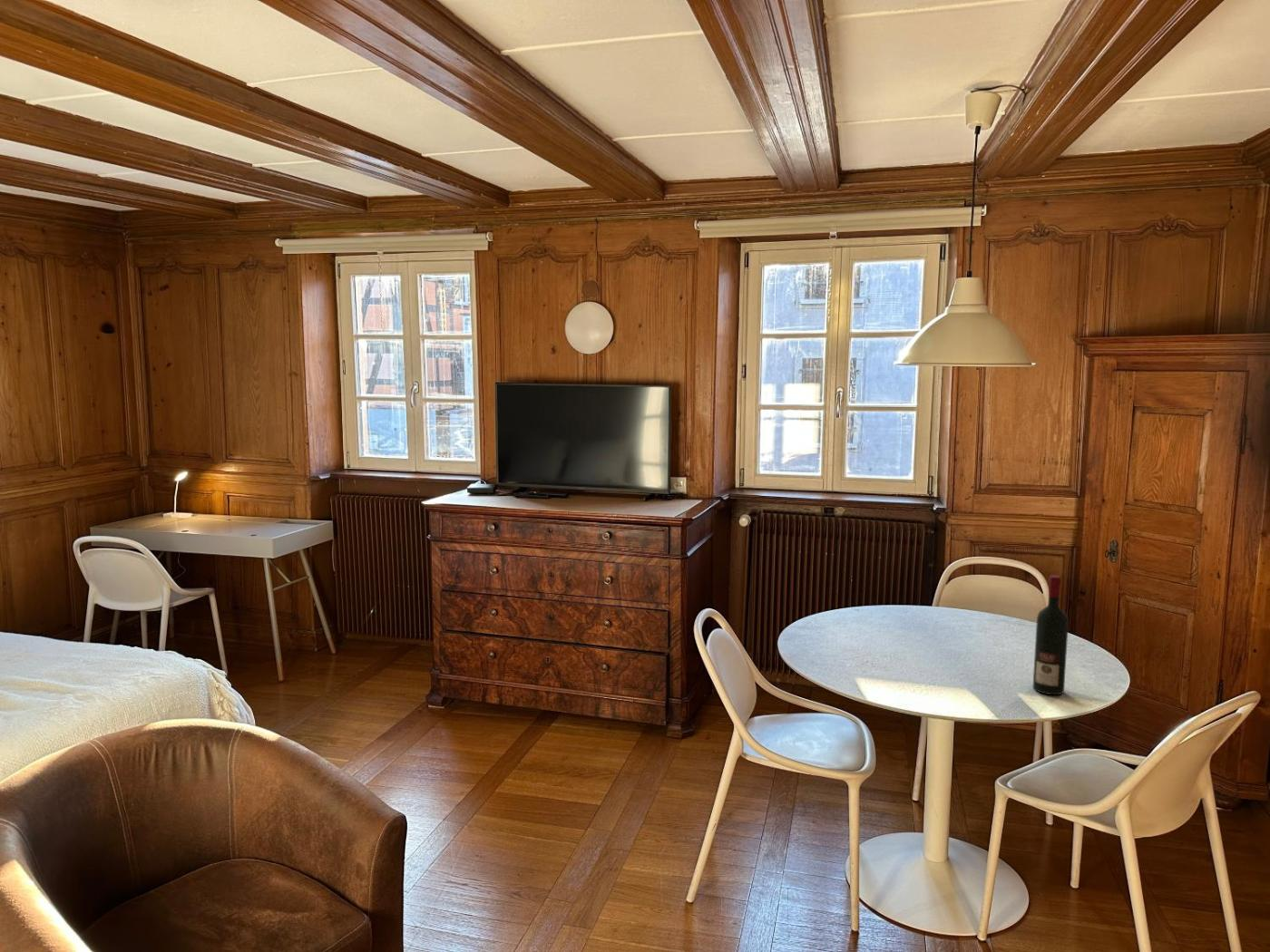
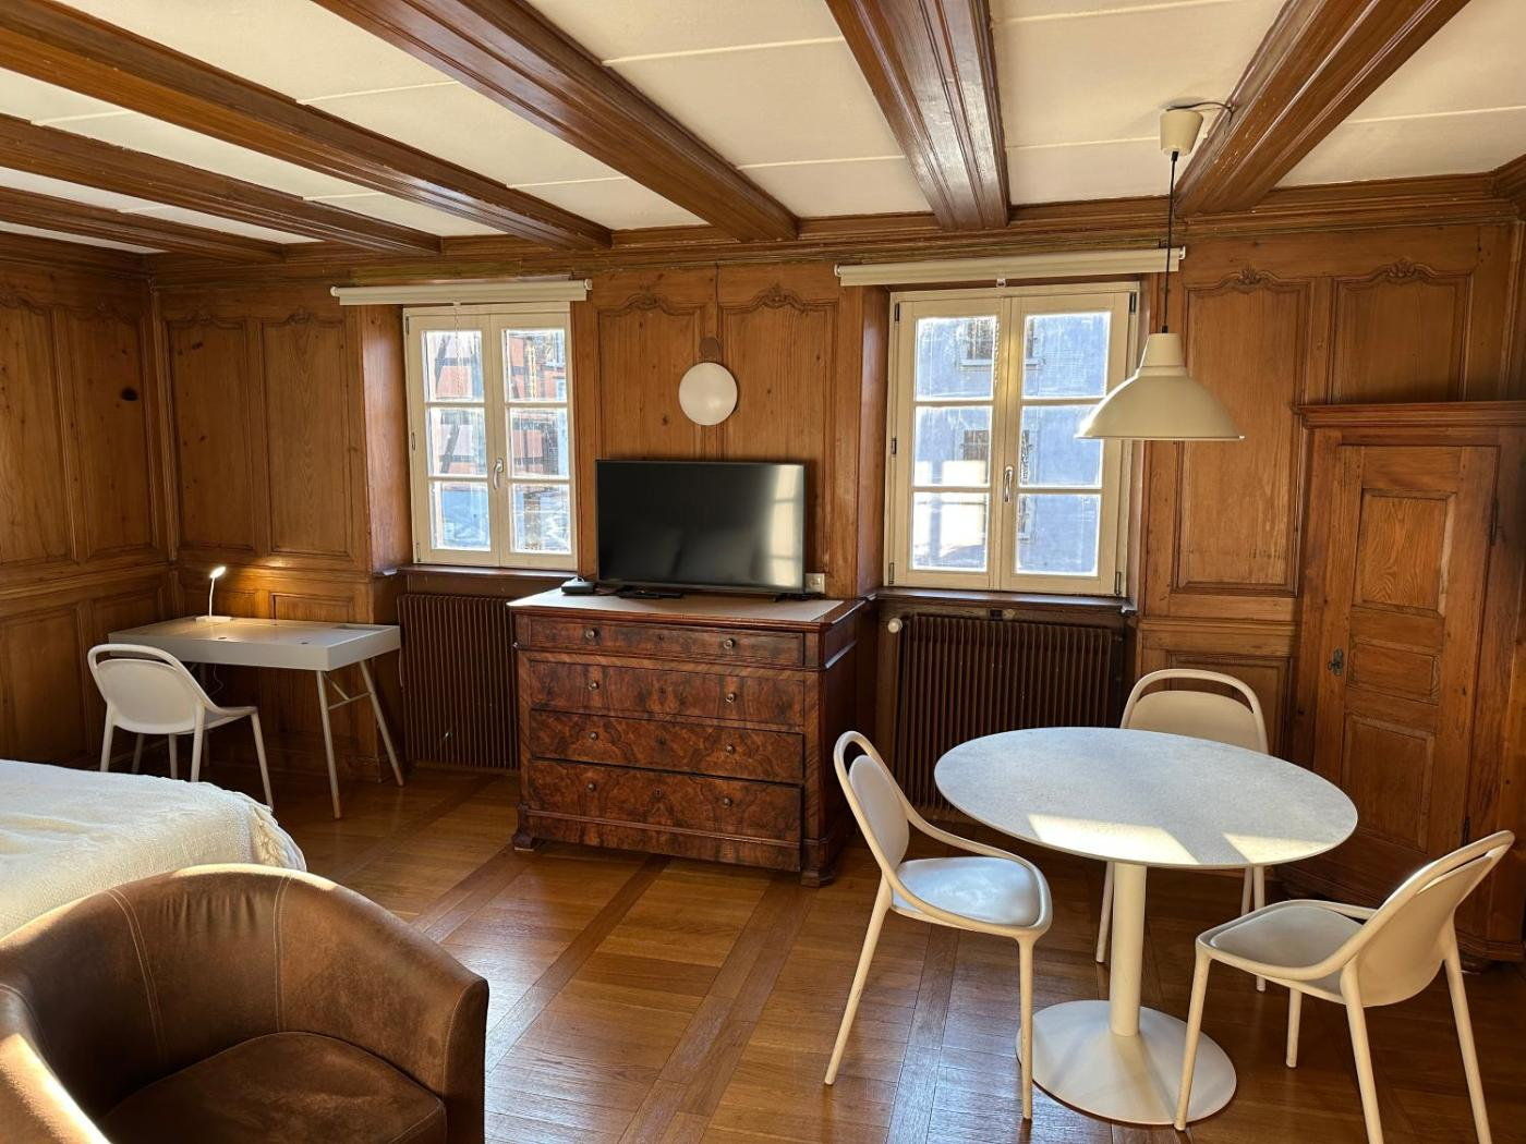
- alcohol [1032,575,1070,695]
